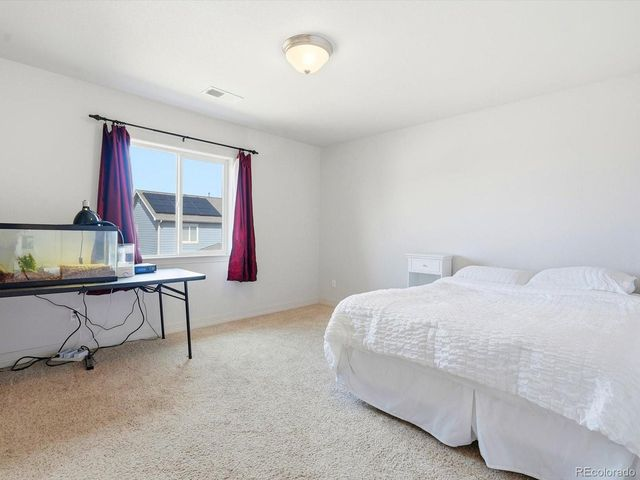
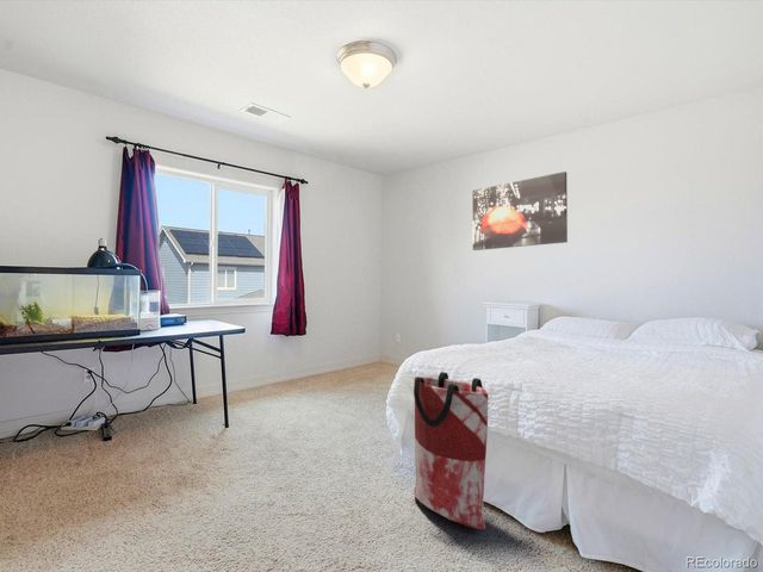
+ wall art [471,170,569,251]
+ bag [412,371,489,530]
